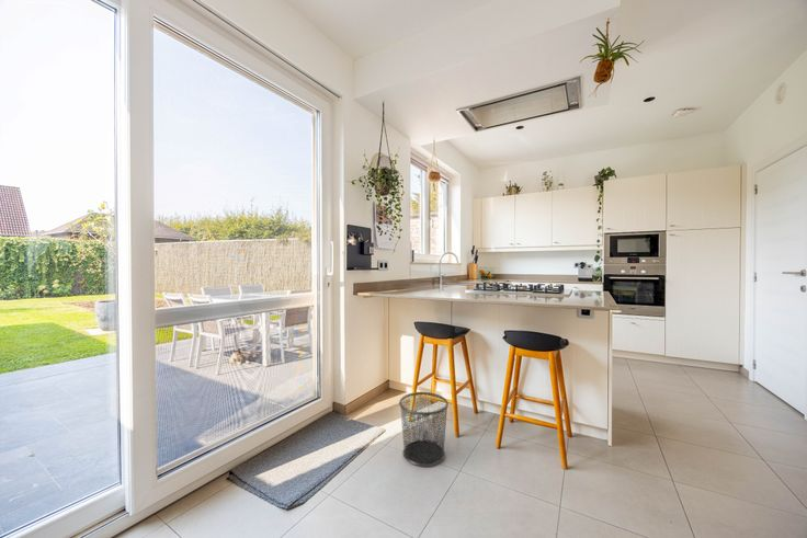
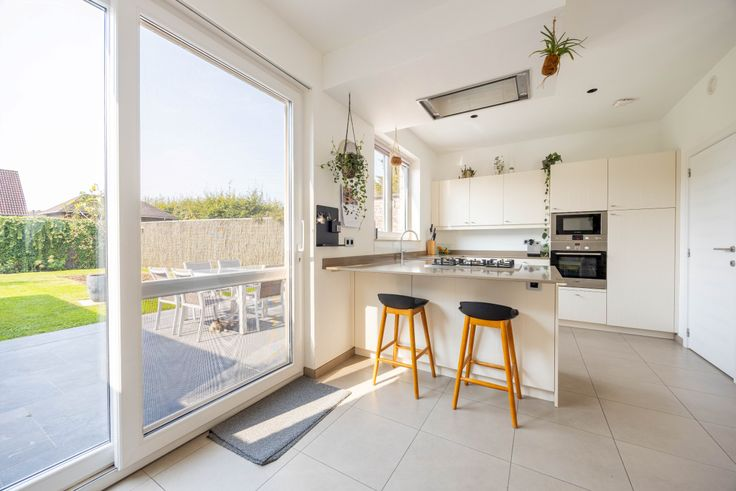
- waste bin [398,391,450,468]
